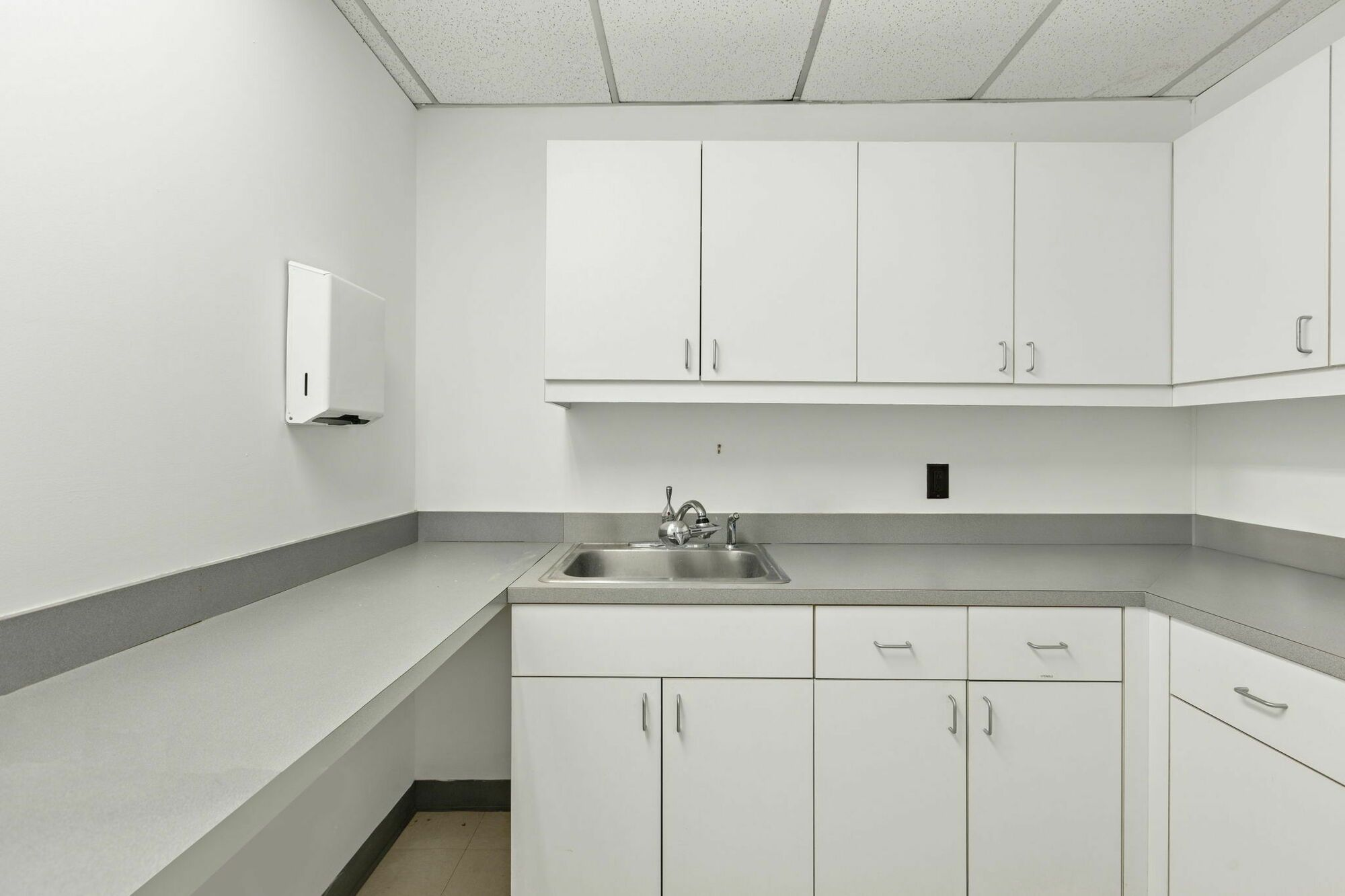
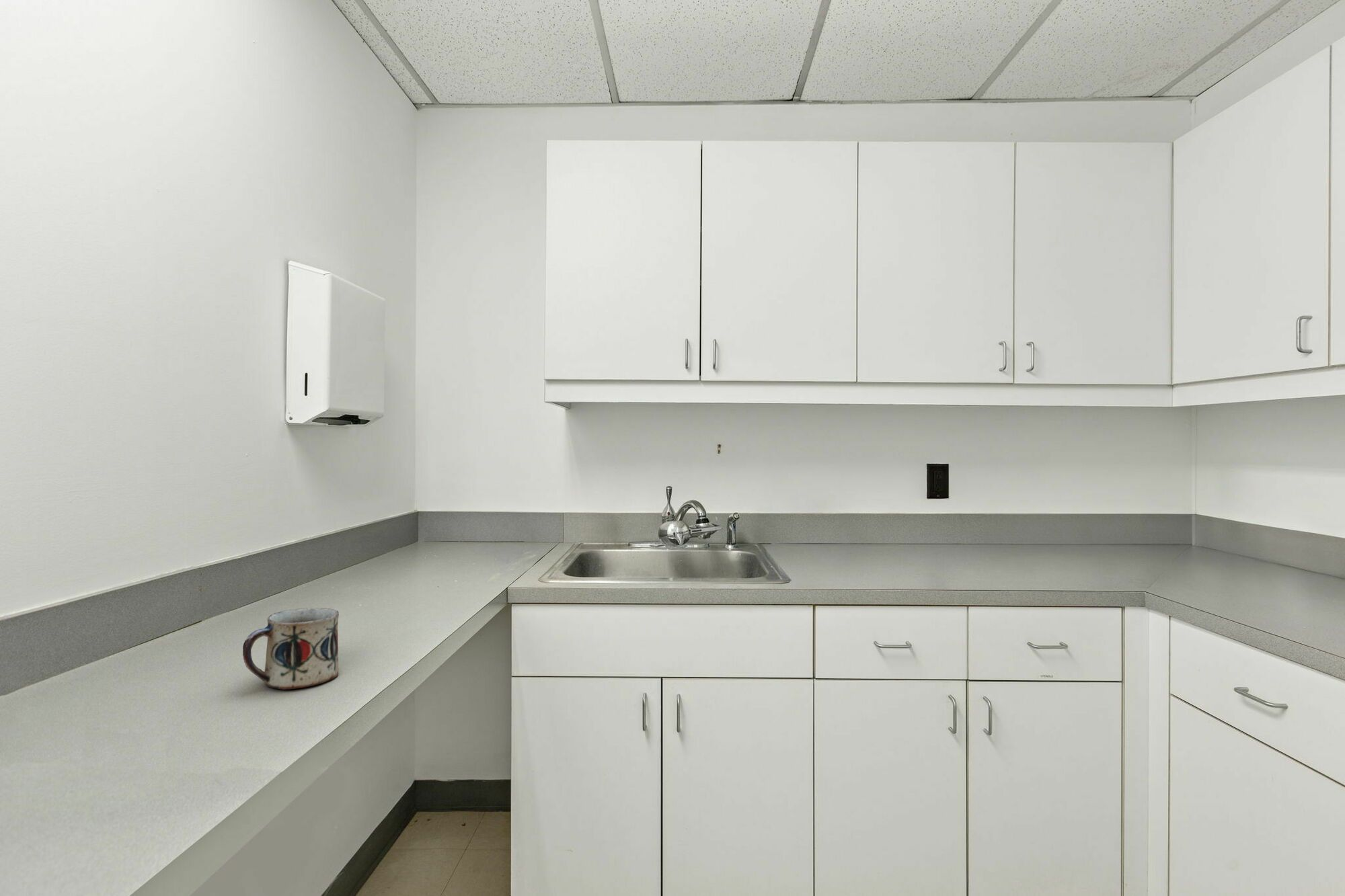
+ mug [242,607,340,690]
